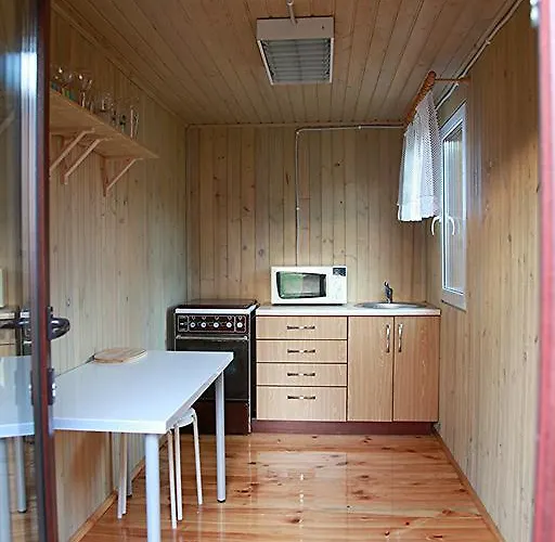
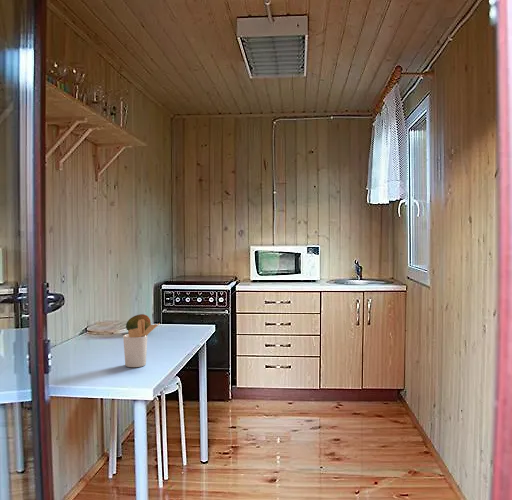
+ fruit [125,313,152,331]
+ utensil holder [122,319,161,368]
